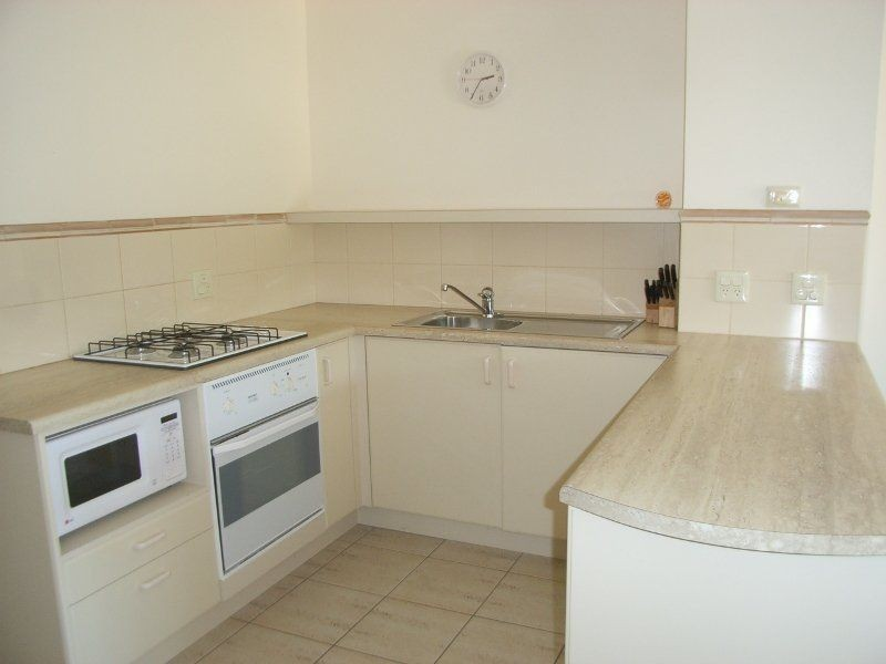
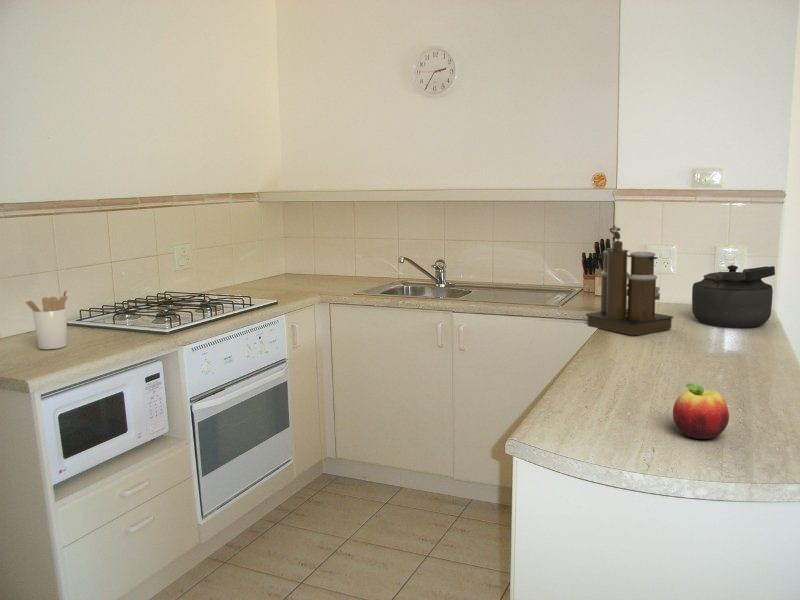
+ kettle [691,264,776,328]
+ utensil holder [24,288,69,350]
+ coffee maker [585,225,674,336]
+ fruit [672,382,730,440]
